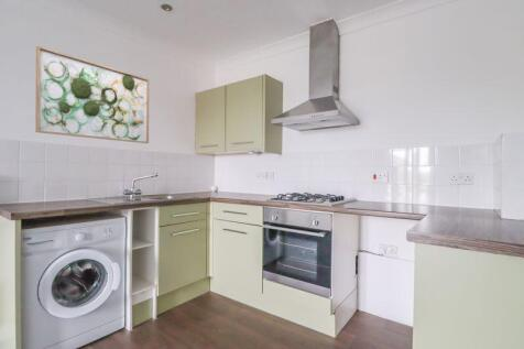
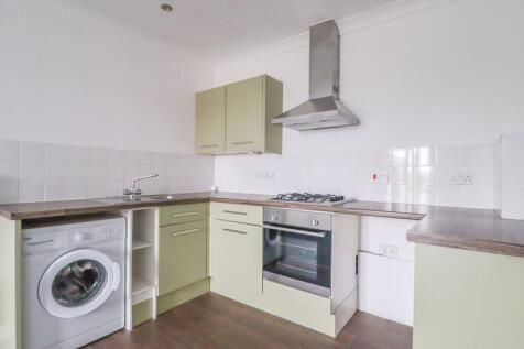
- wall art [34,45,150,144]
